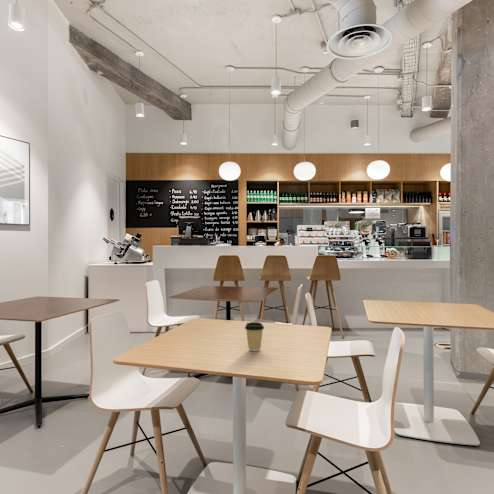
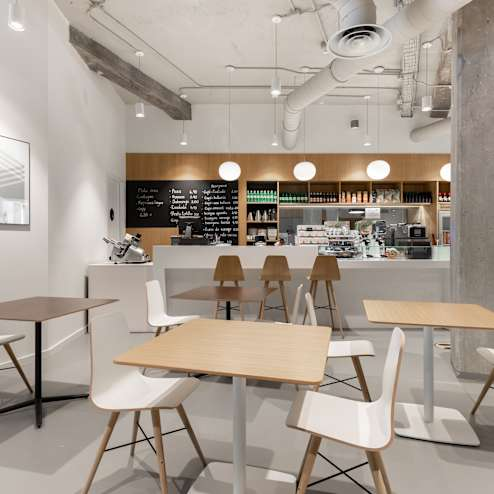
- coffee cup [244,321,265,352]
